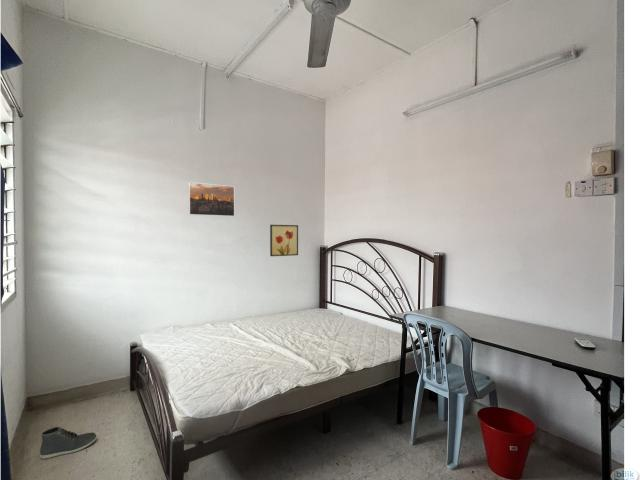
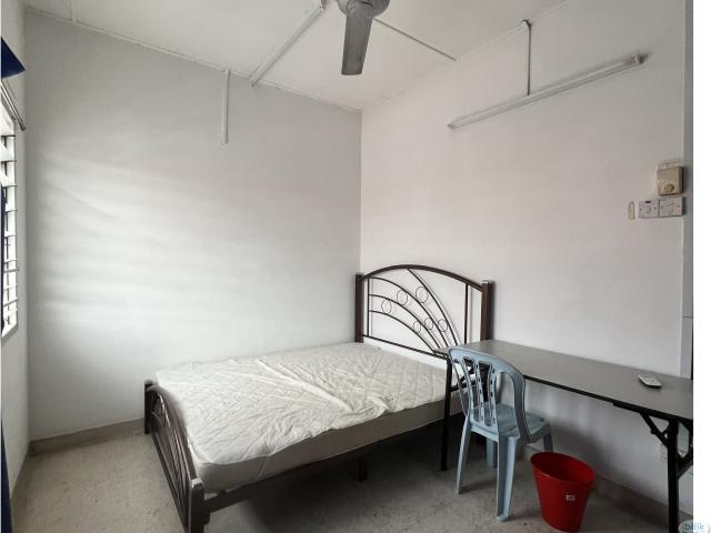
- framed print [188,181,235,217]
- sneaker [39,426,98,460]
- wall art [269,224,299,257]
